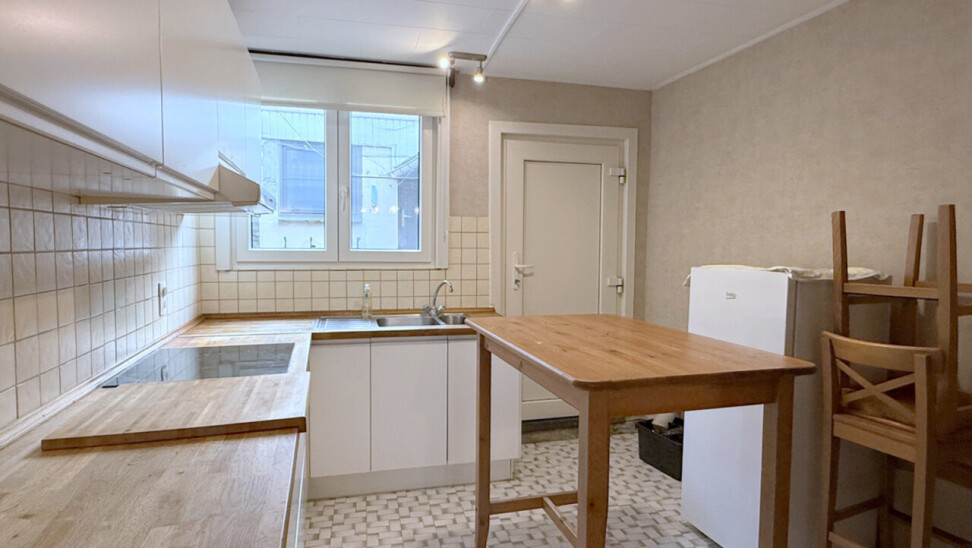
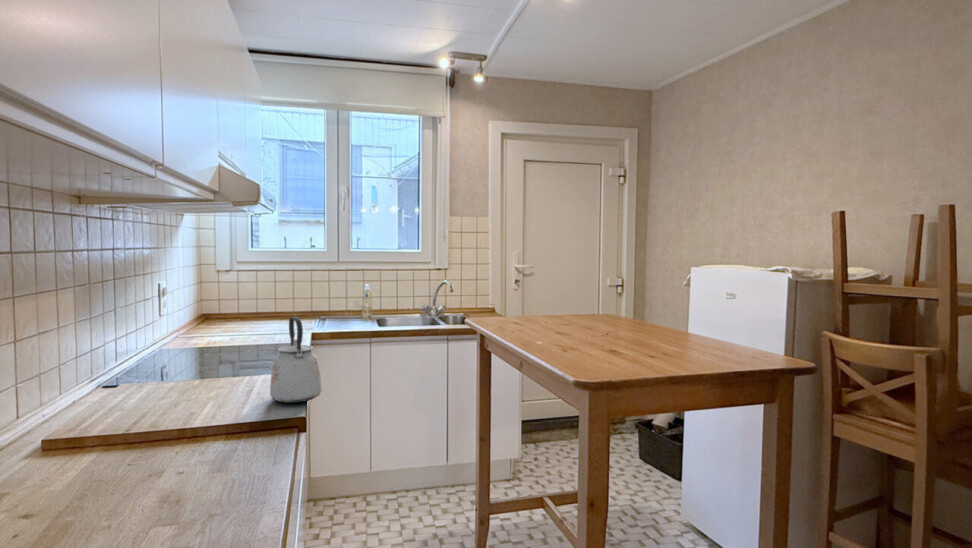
+ kettle [269,315,323,404]
